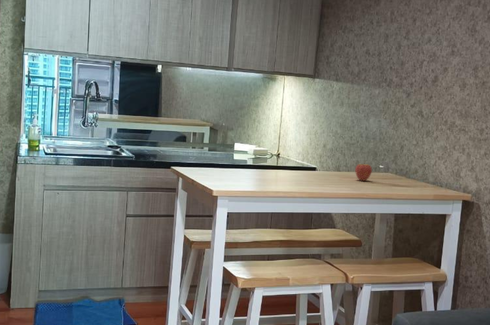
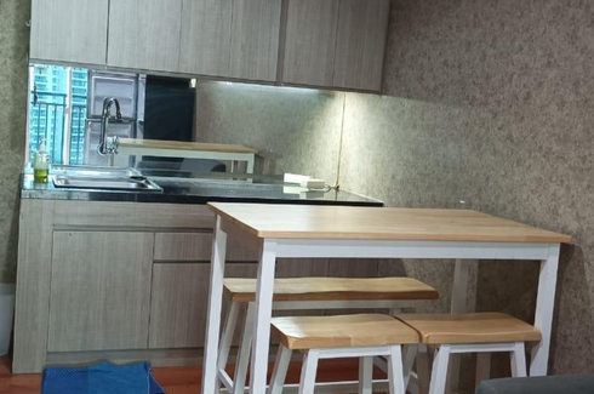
- fruit [354,159,373,182]
